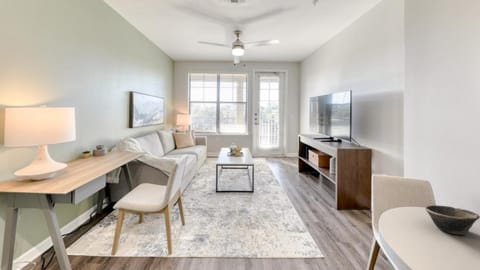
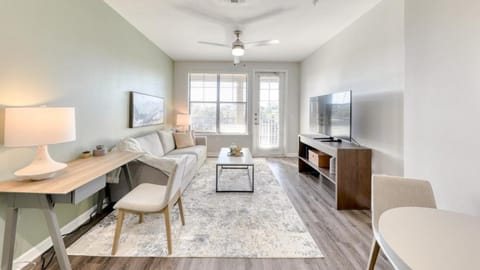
- bowl [424,204,480,236]
